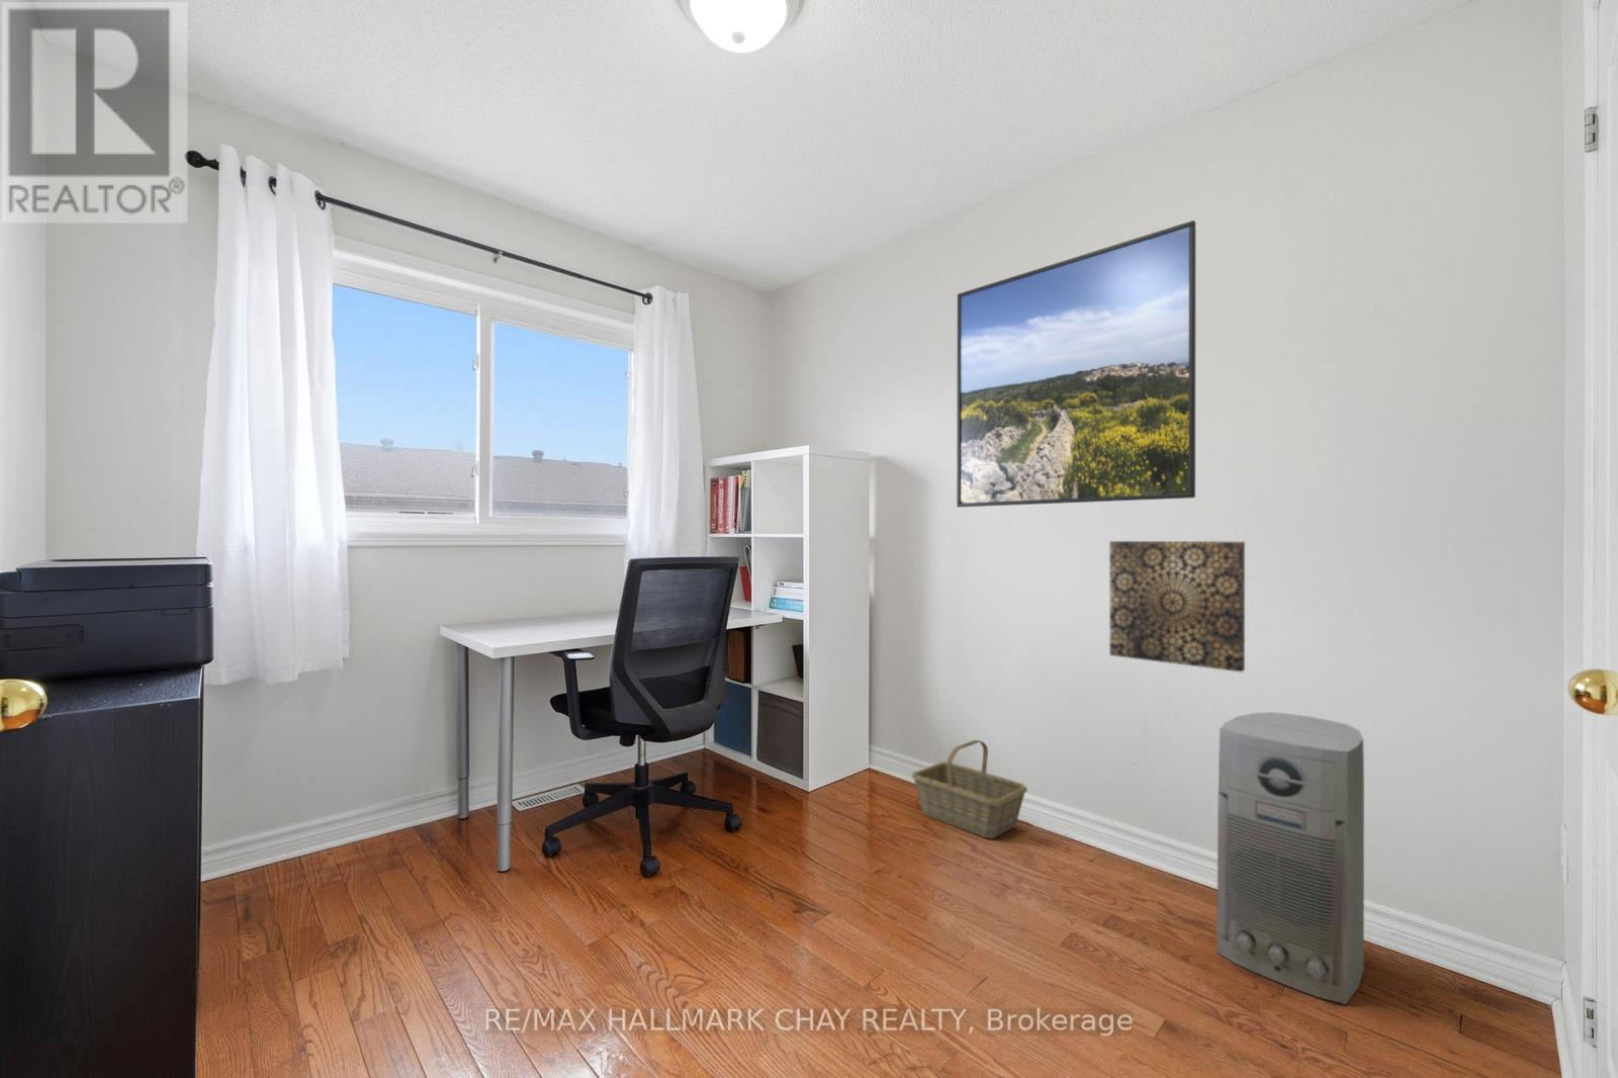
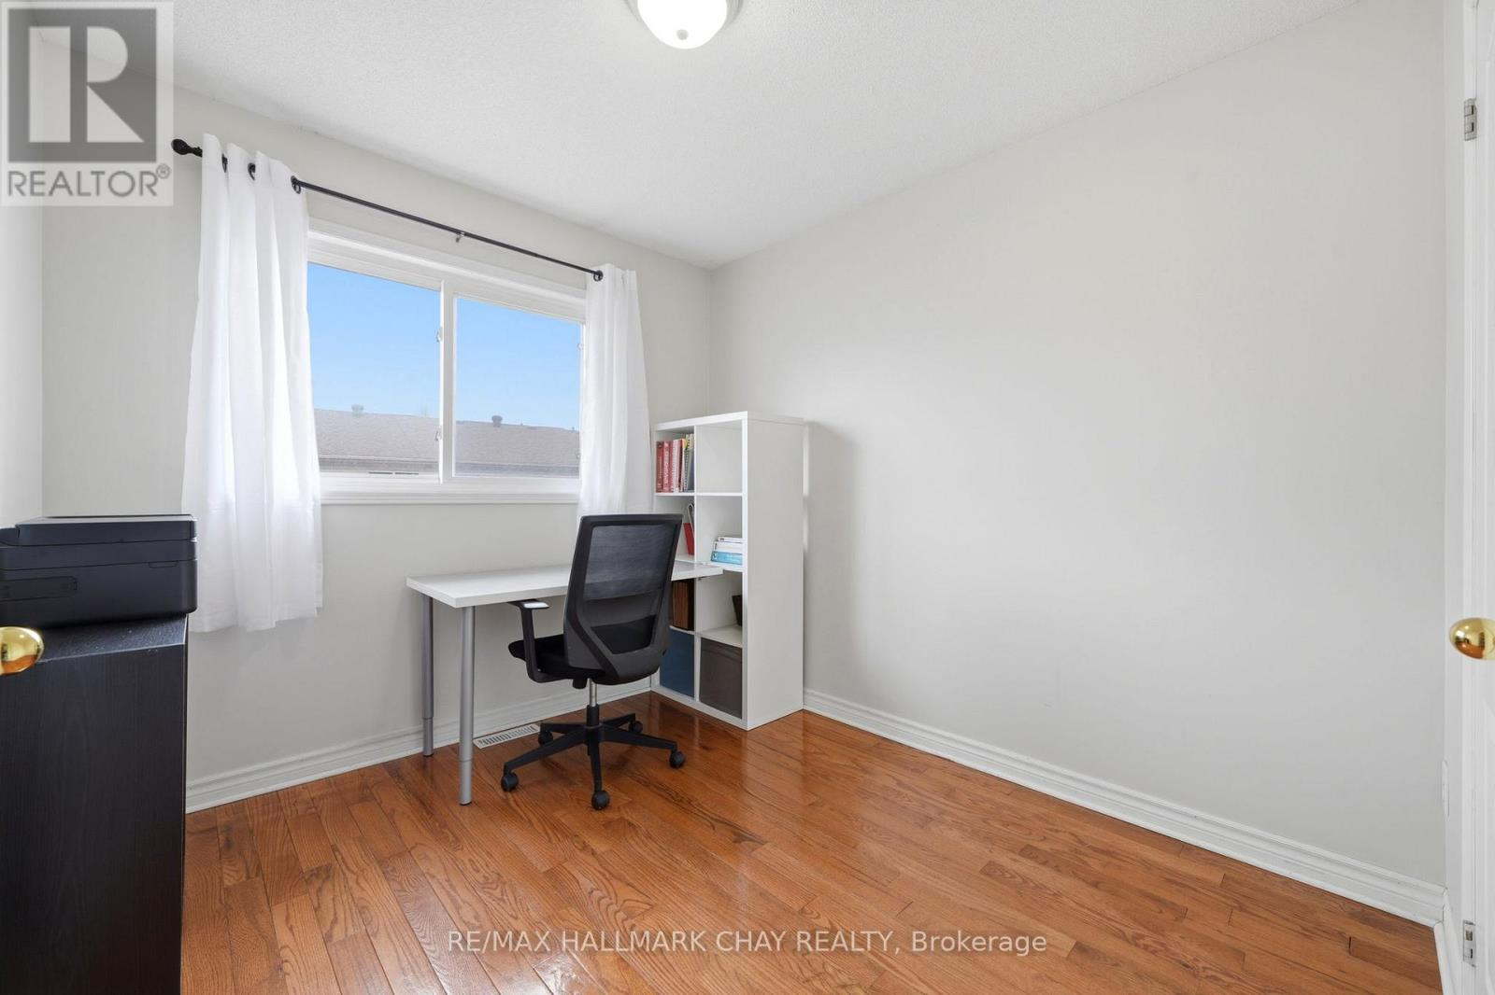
- basket [911,739,1029,840]
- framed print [955,219,1196,508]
- wall art [1108,540,1246,673]
- air purifier [1215,711,1365,1005]
